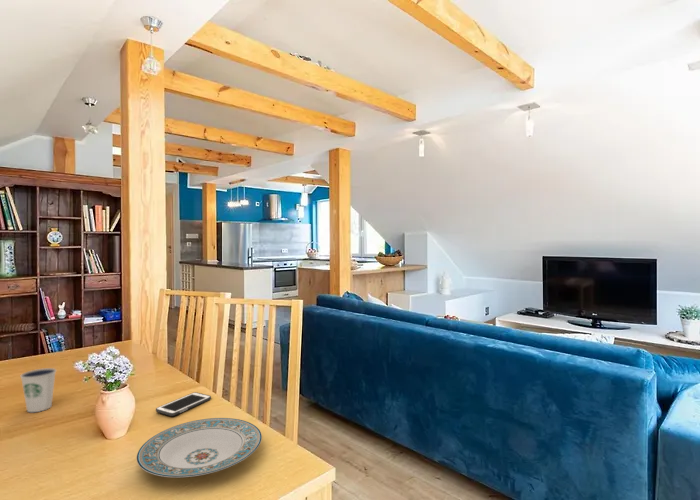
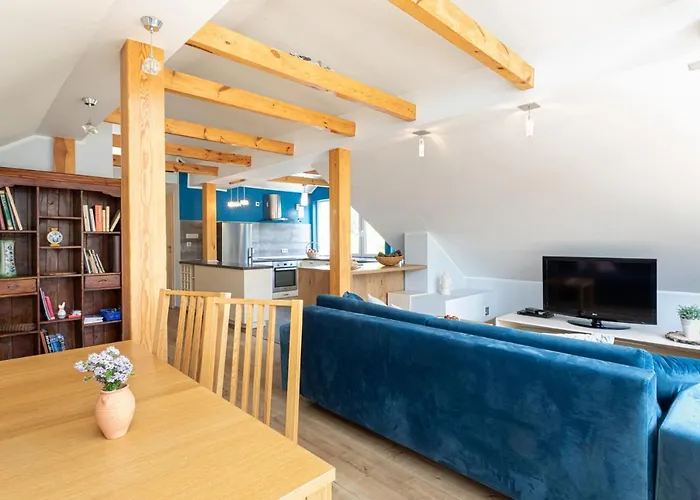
- plate [136,417,263,478]
- cell phone [155,391,212,417]
- dixie cup [19,367,57,413]
